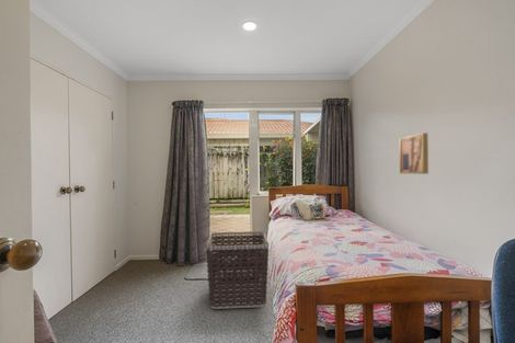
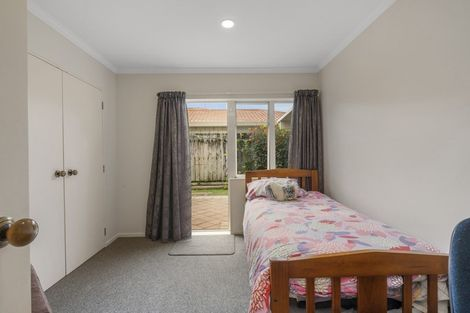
- clothes hamper [205,230,270,310]
- wall art [399,133,430,175]
